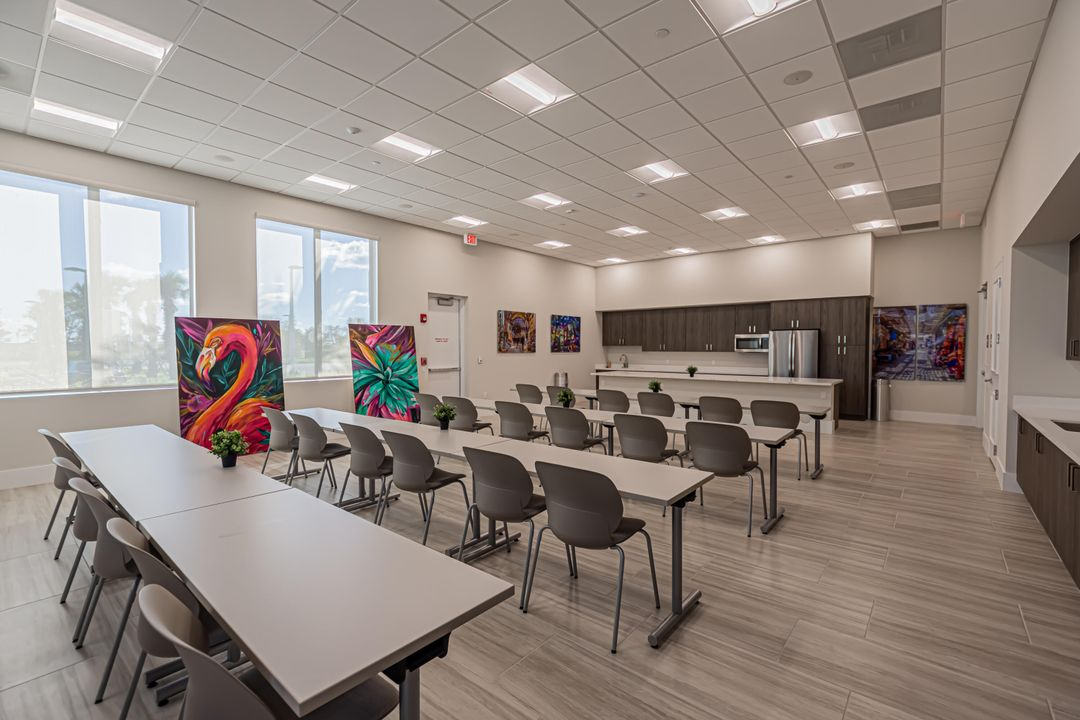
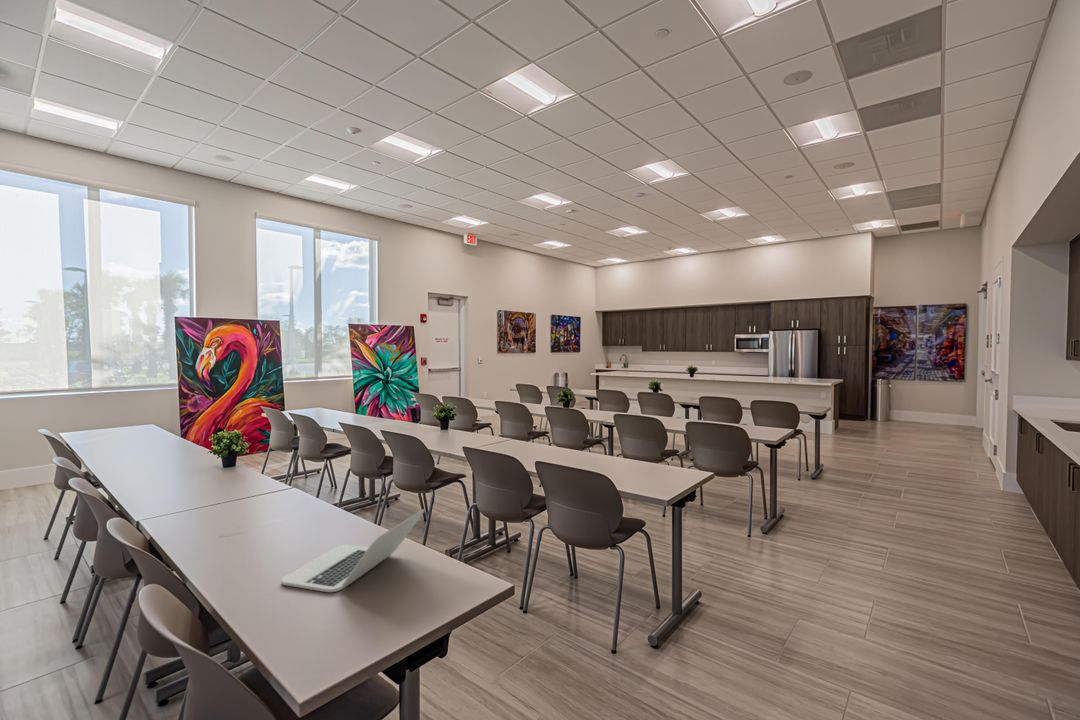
+ laptop [280,508,425,593]
